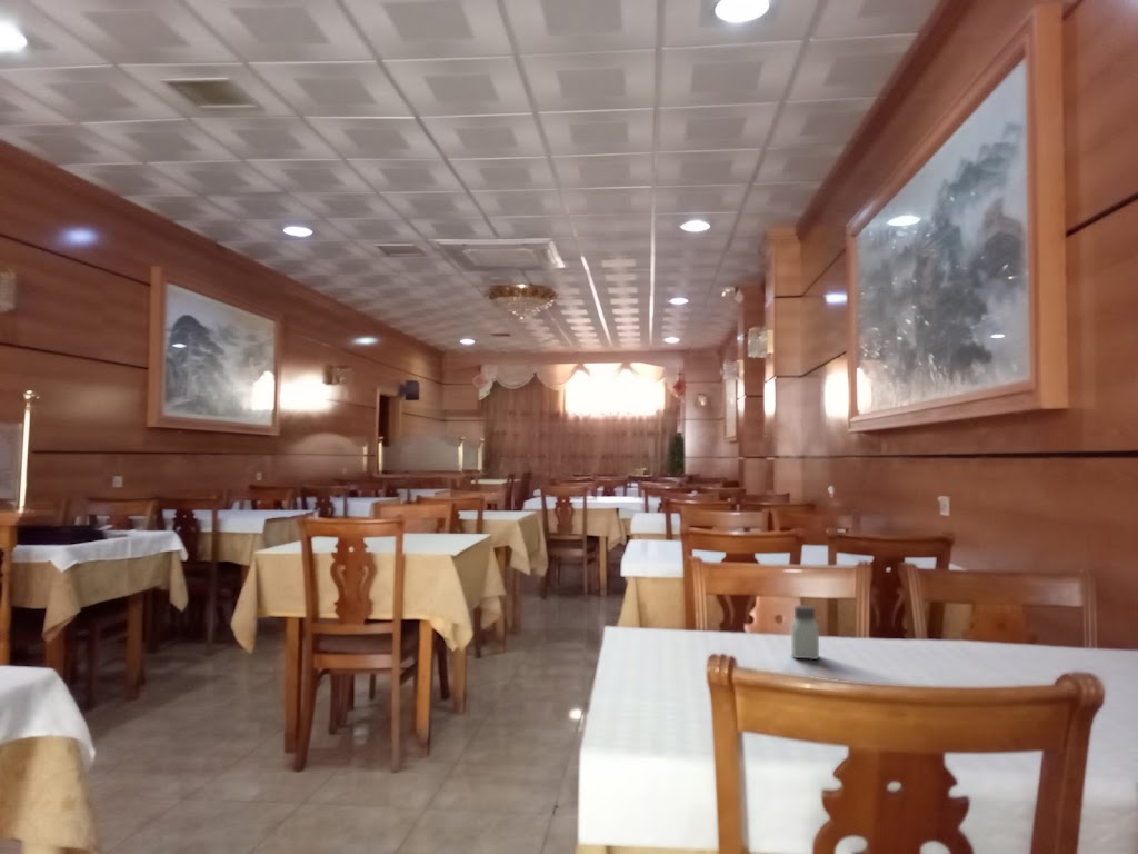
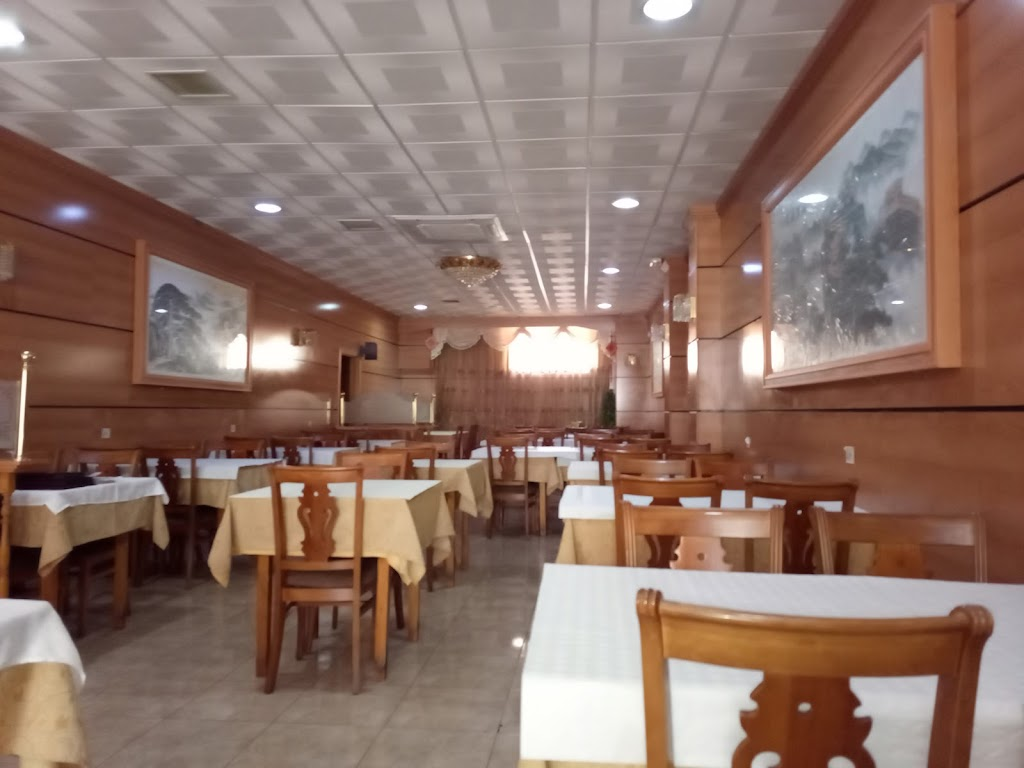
- saltshaker [790,604,820,661]
